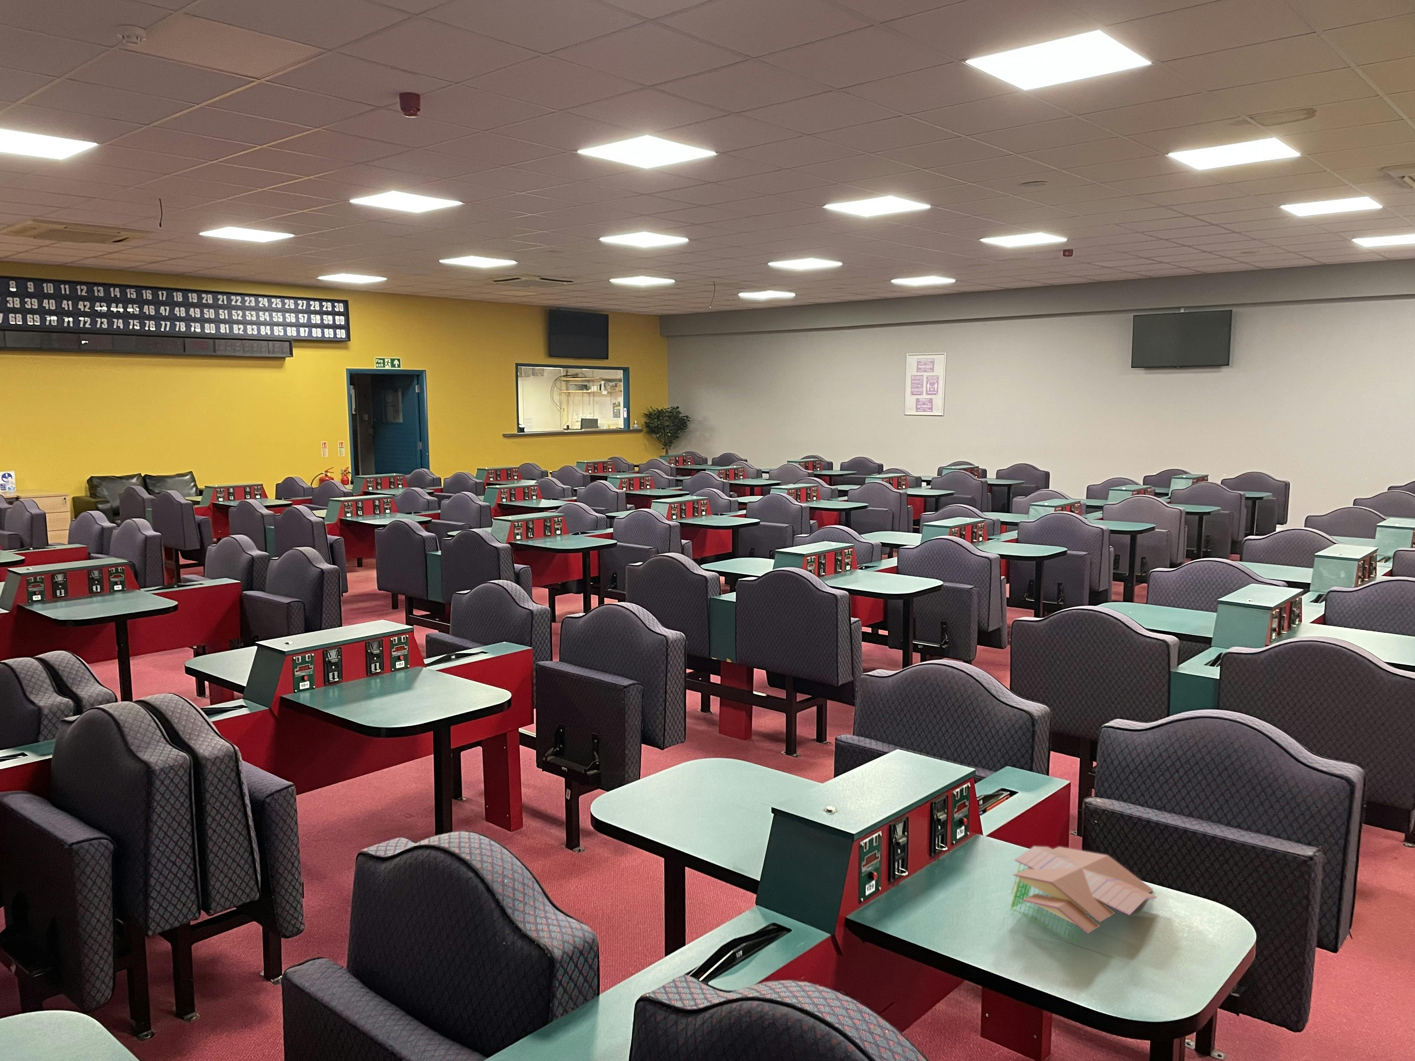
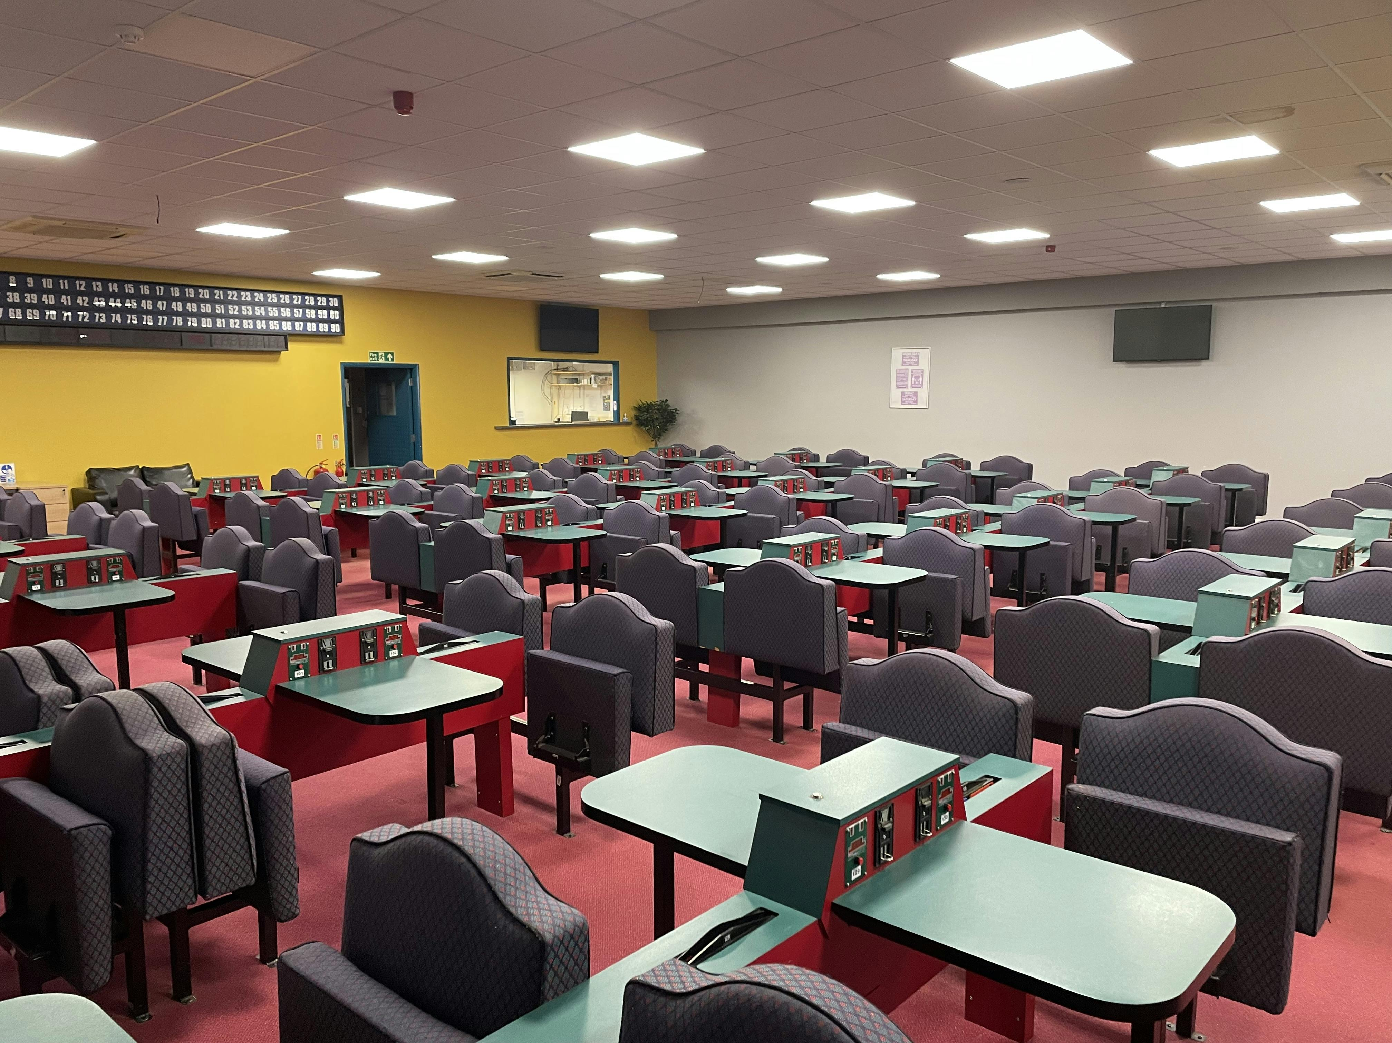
- papers [1011,846,1158,943]
